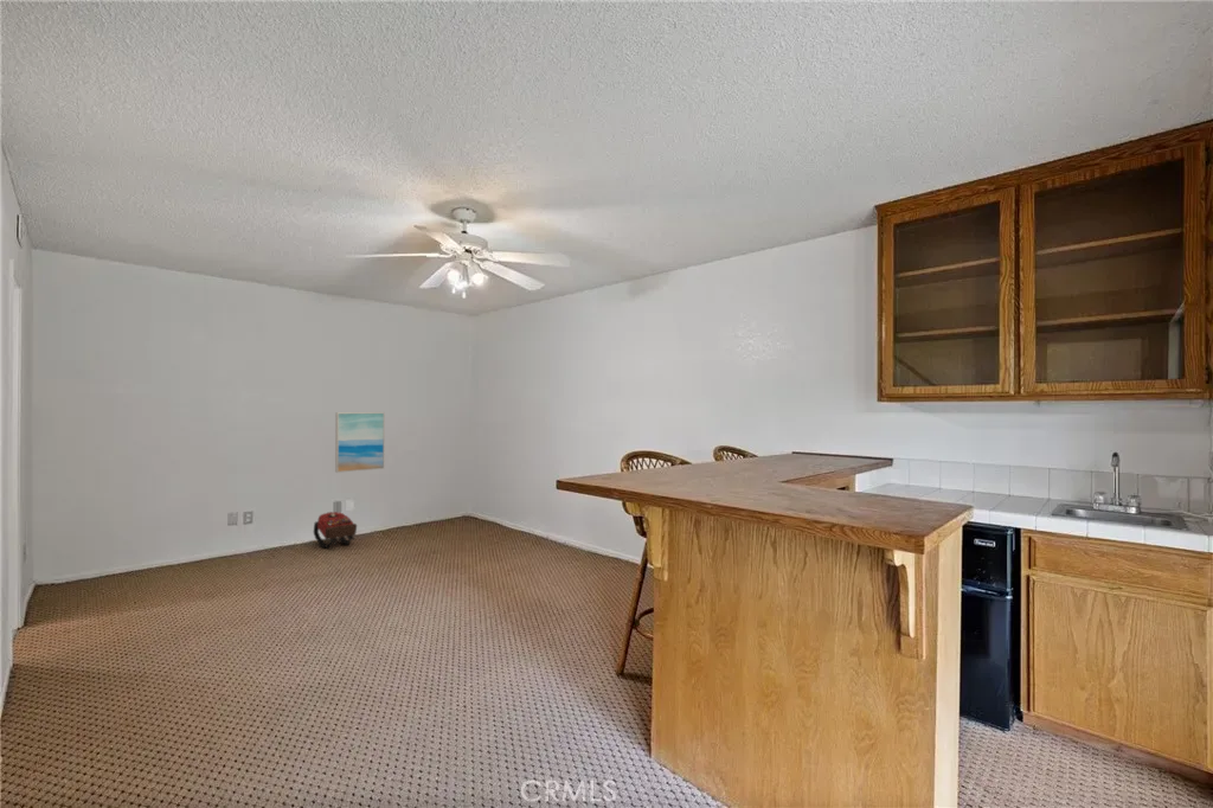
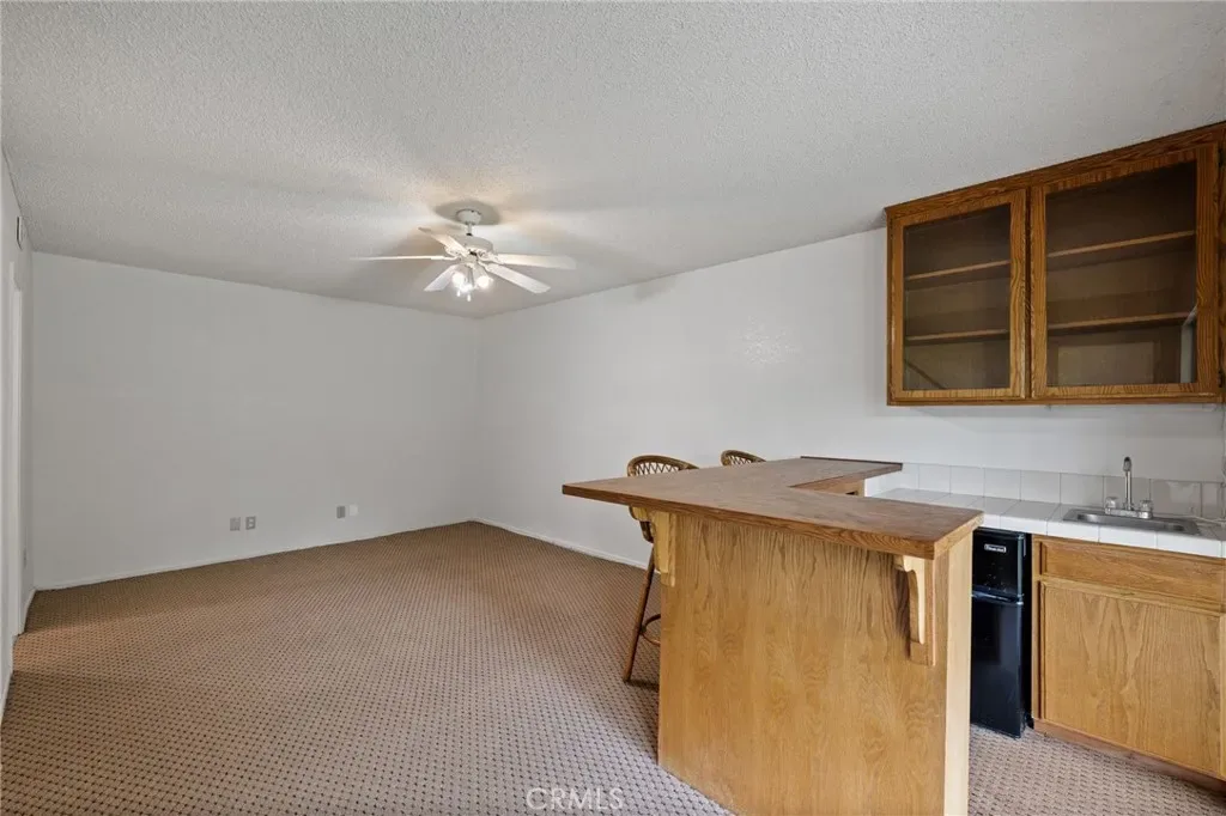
- wall art [334,411,386,474]
- backpack [313,511,358,550]
